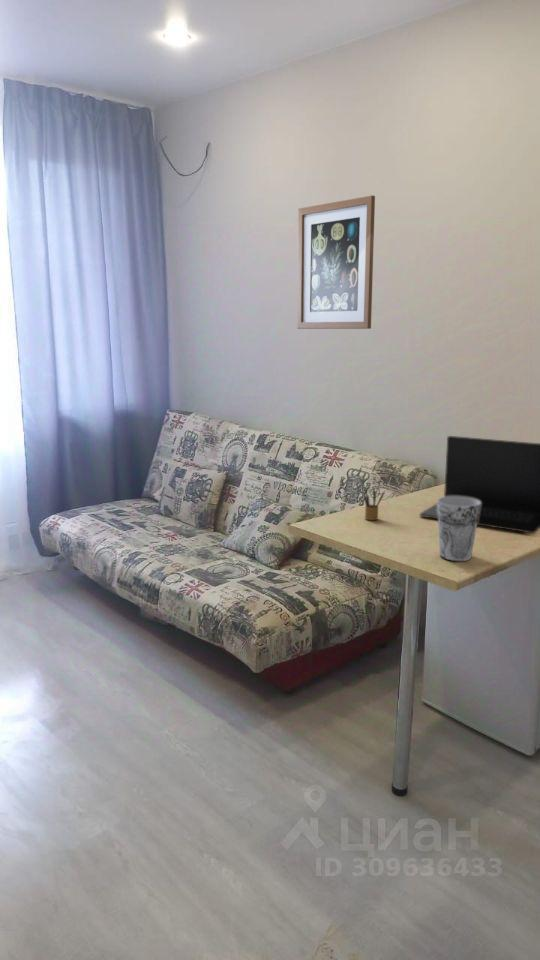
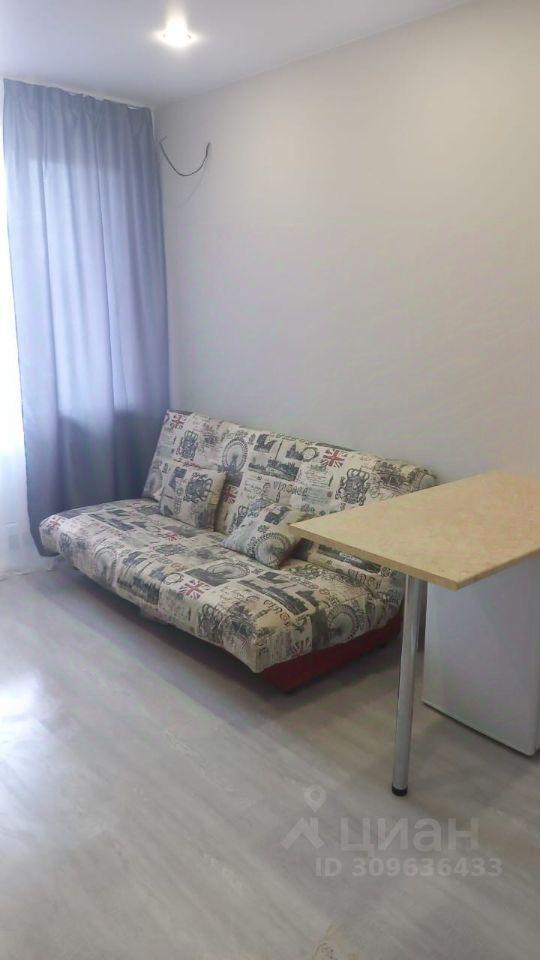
- pencil box [362,485,386,521]
- cup [436,496,481,562]
- laptop [419,435,540,534]
- wall art [296,194,376,330]
